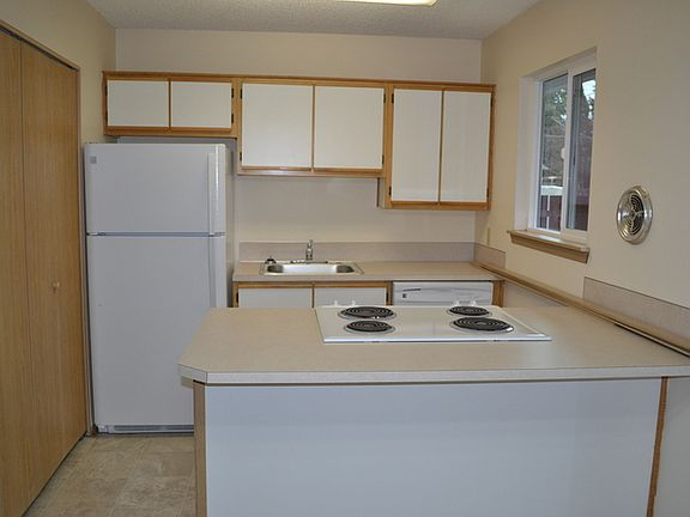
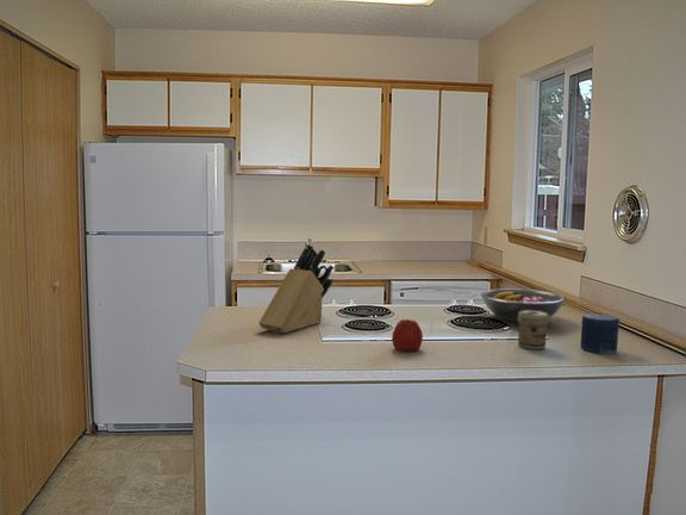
+ jar [517,310,550,350]
+ candle [580,312,620,354]
+ apple [391,318,424,353]
+ fruit bowl [480,287,566,323]
+ knife block [257,243,335,334]
